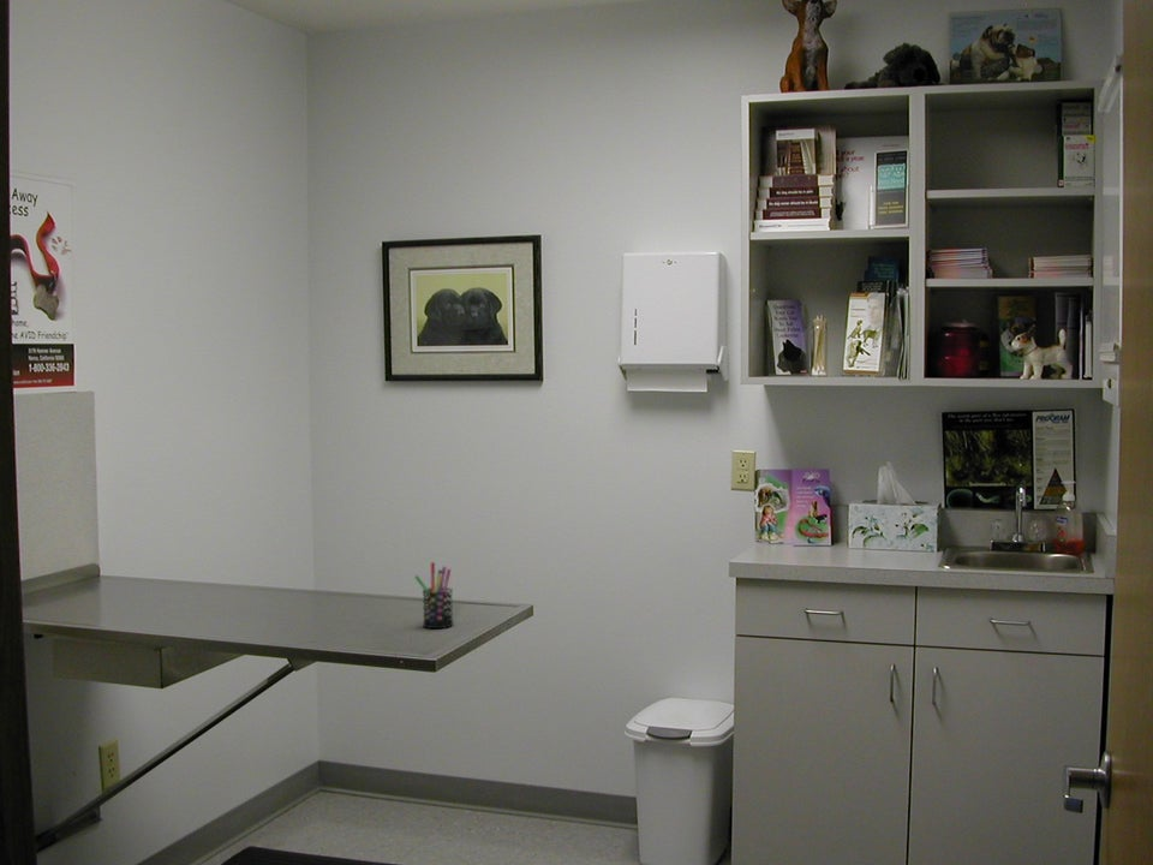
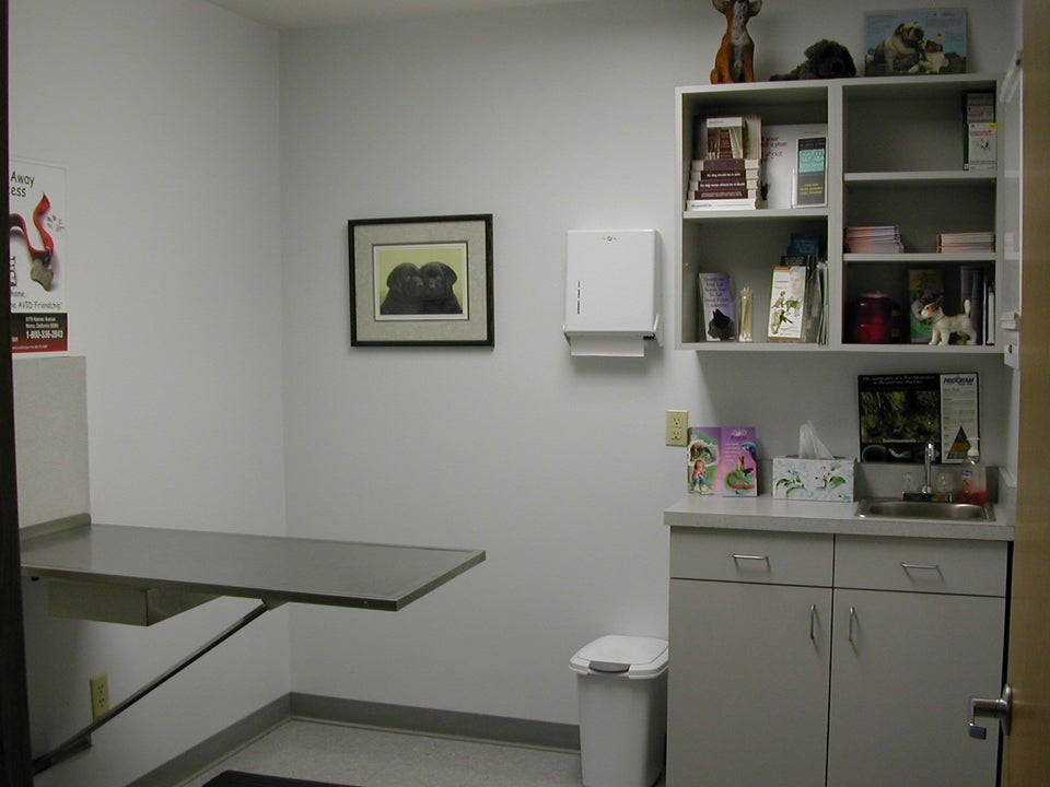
- pen holder [413,561,454,630]
